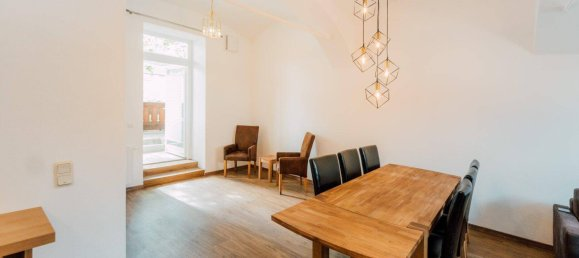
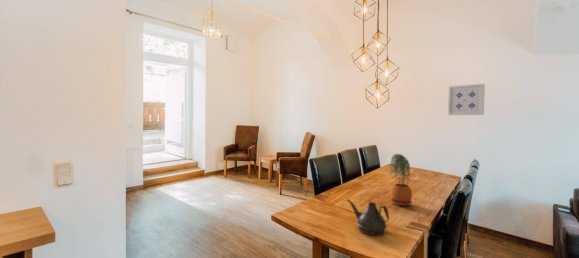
+ potted plant [389,153,413,206]
+ teapot [346,198,390,236]
+ wall art [447,83,486,116]
